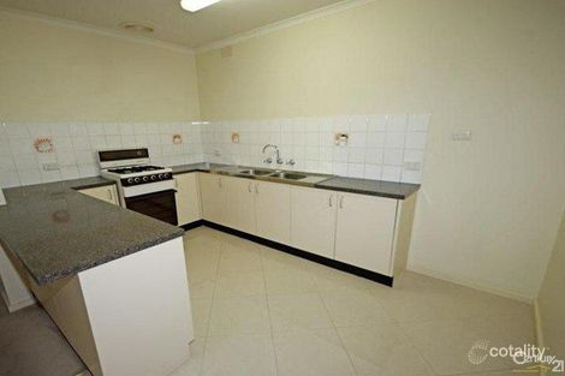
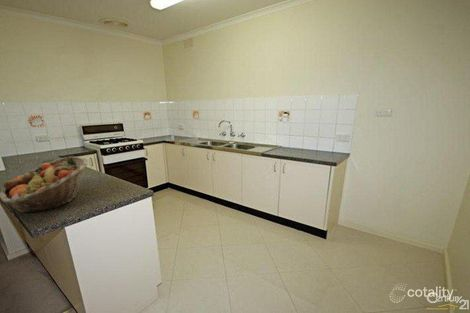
+ fruit basket [0,156,89,214]
